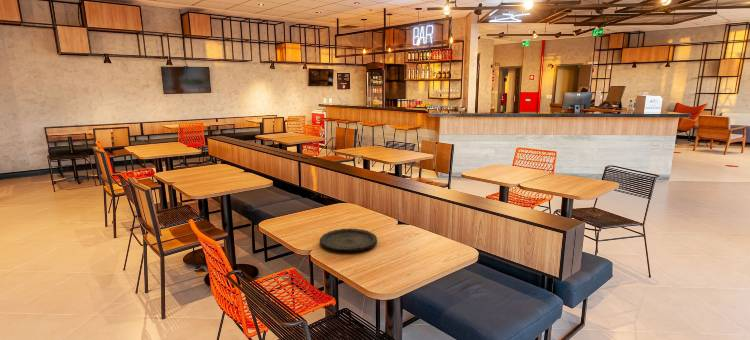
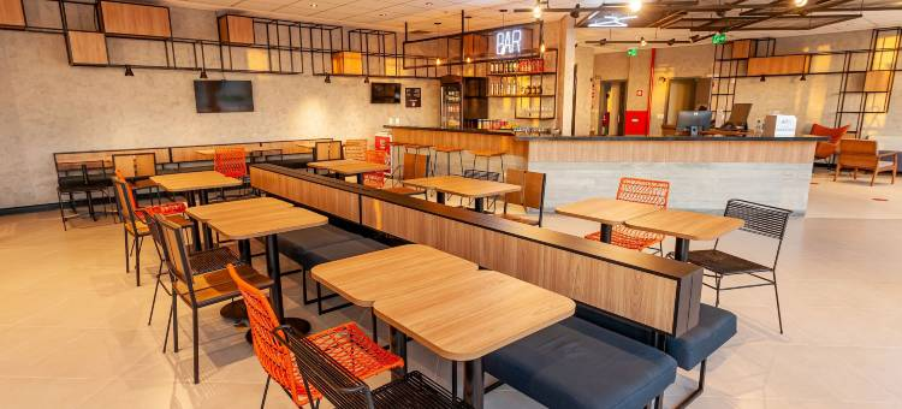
- plate [319,228,378,252]
